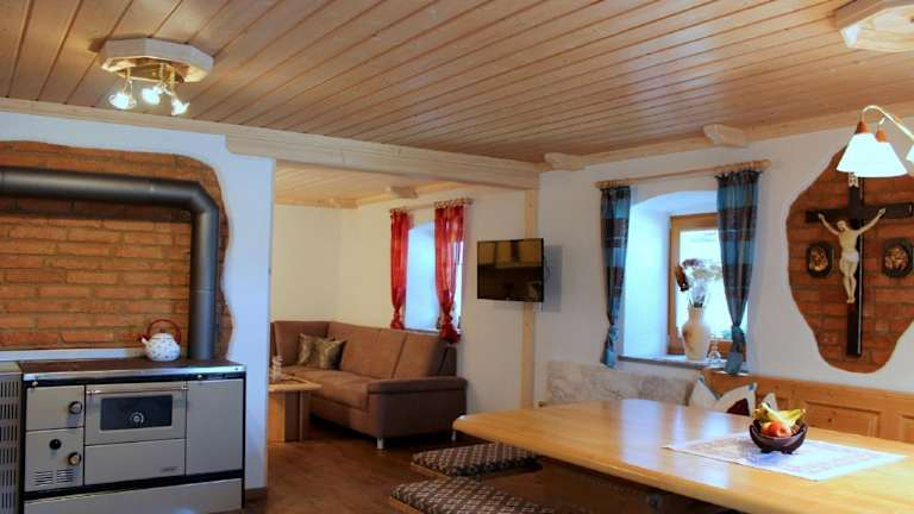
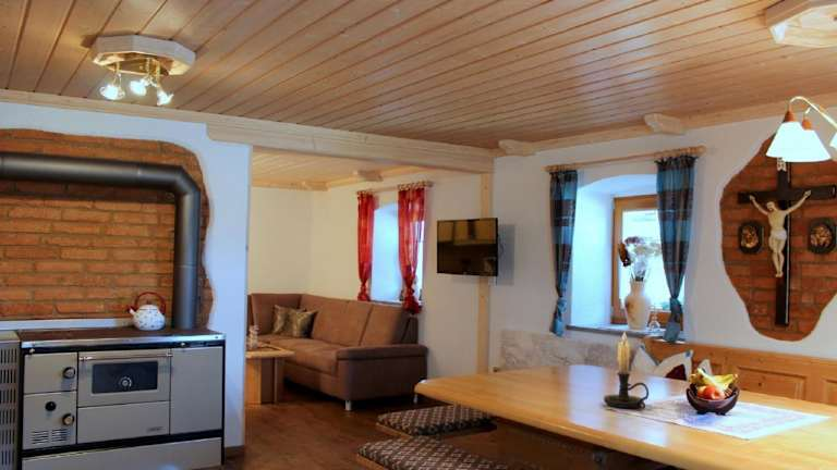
+ candle holder [603,332,650,410]
